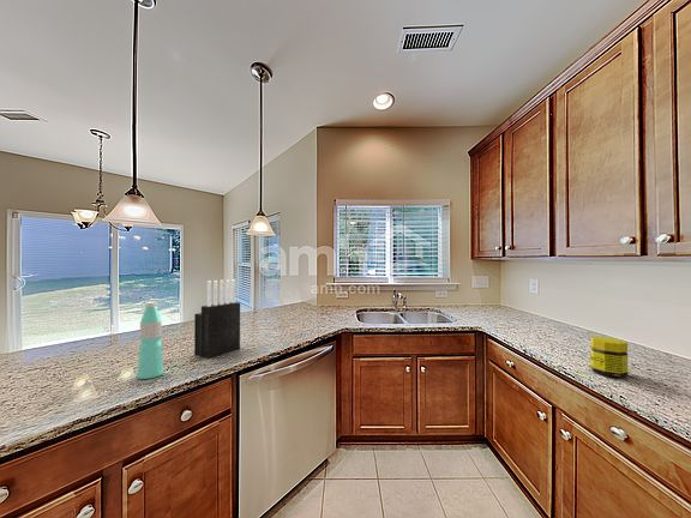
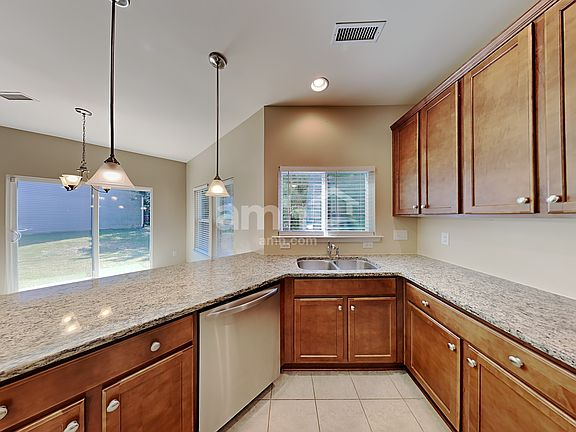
- knife block [193,278,241,360]
- jar [589,336,629,379]
- water bottle [137,301,164,380]
